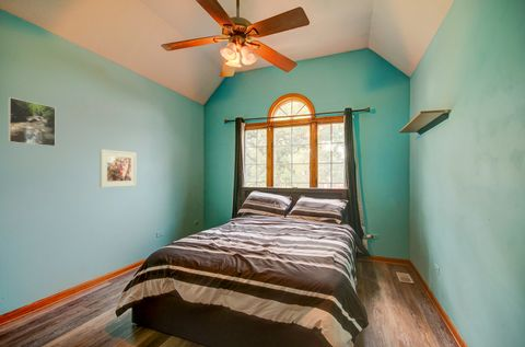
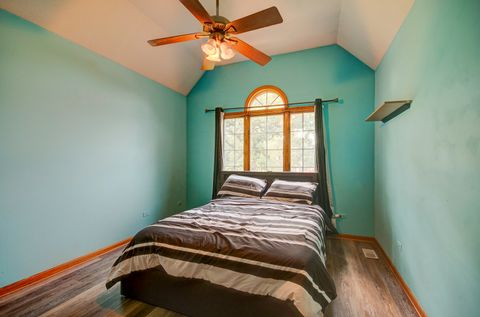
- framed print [7,96,57,148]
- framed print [98,148,138,188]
